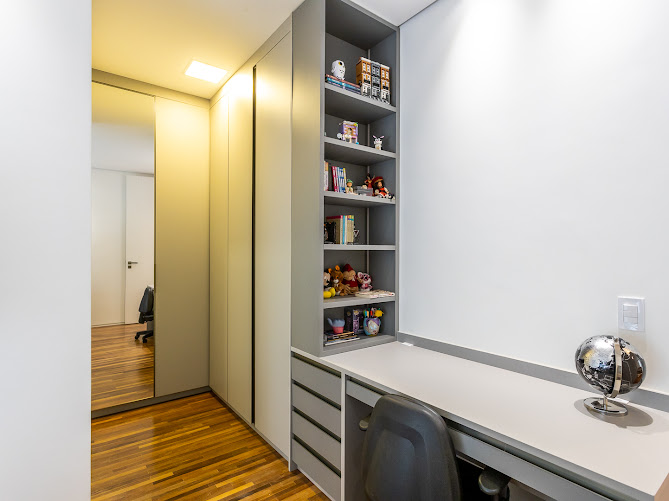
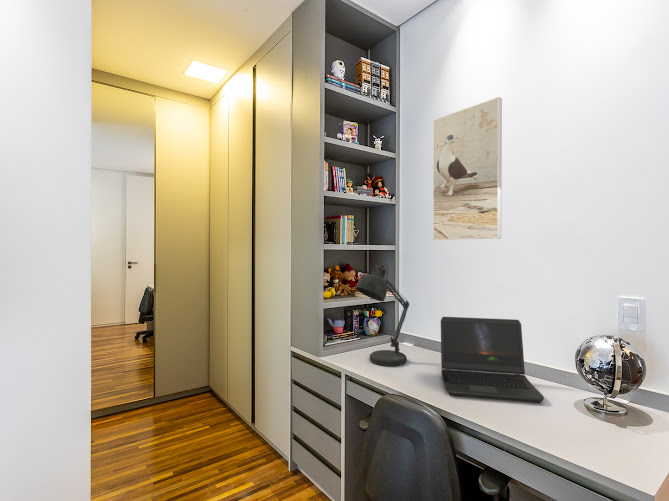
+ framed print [432,96,503,241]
+ desk lamp [354,264,410,367]
+ laptop computer [440,316,545,404]
